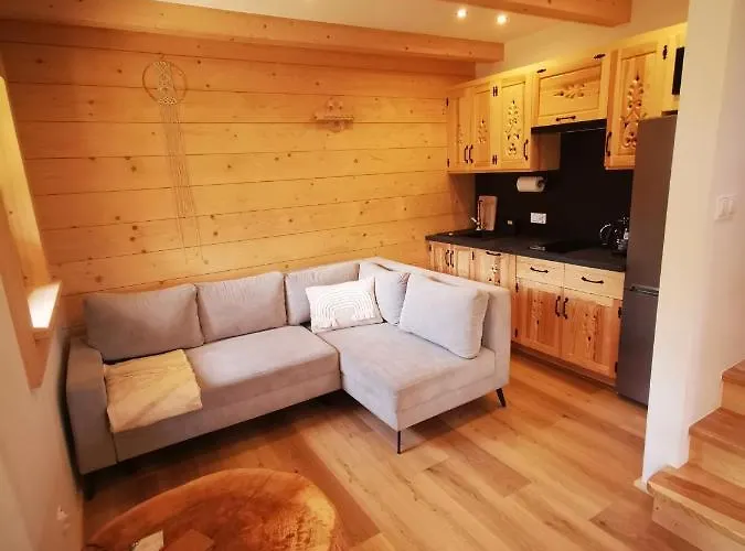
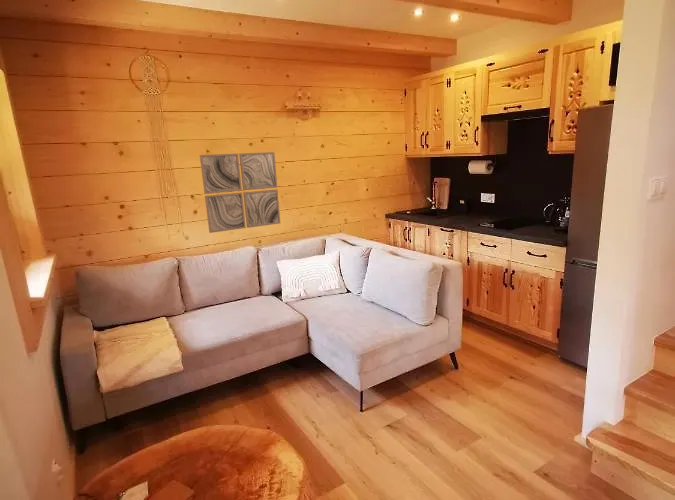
+ wall art [199,151,281,234]
